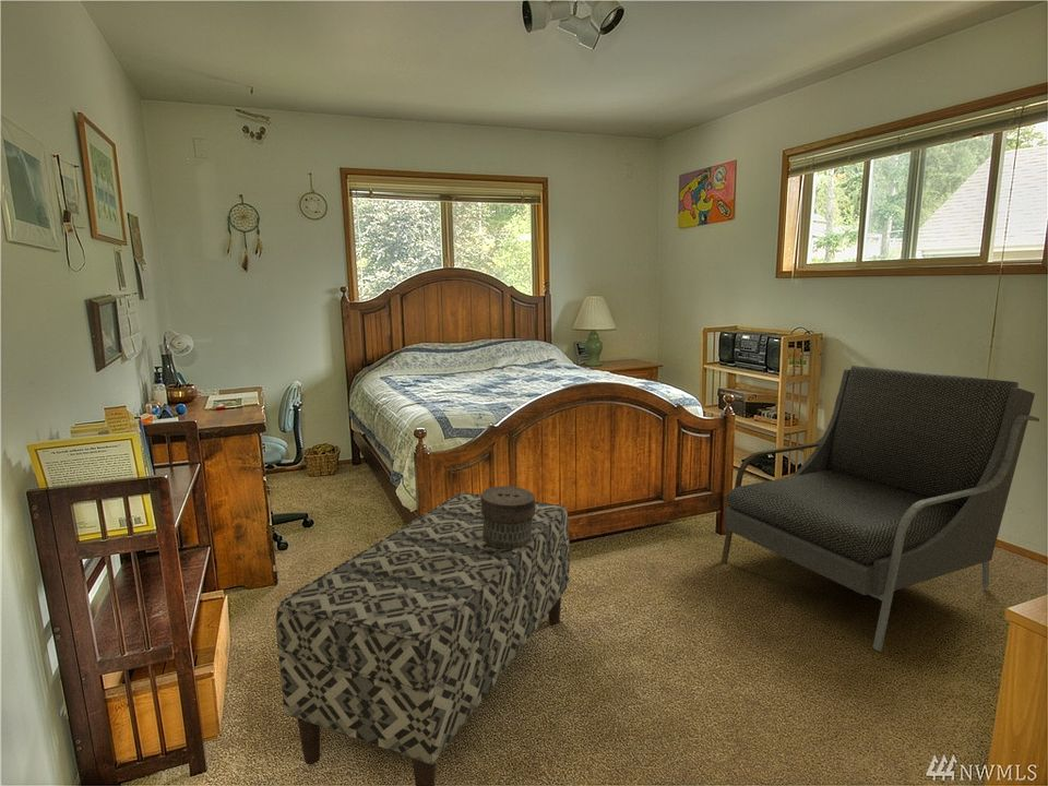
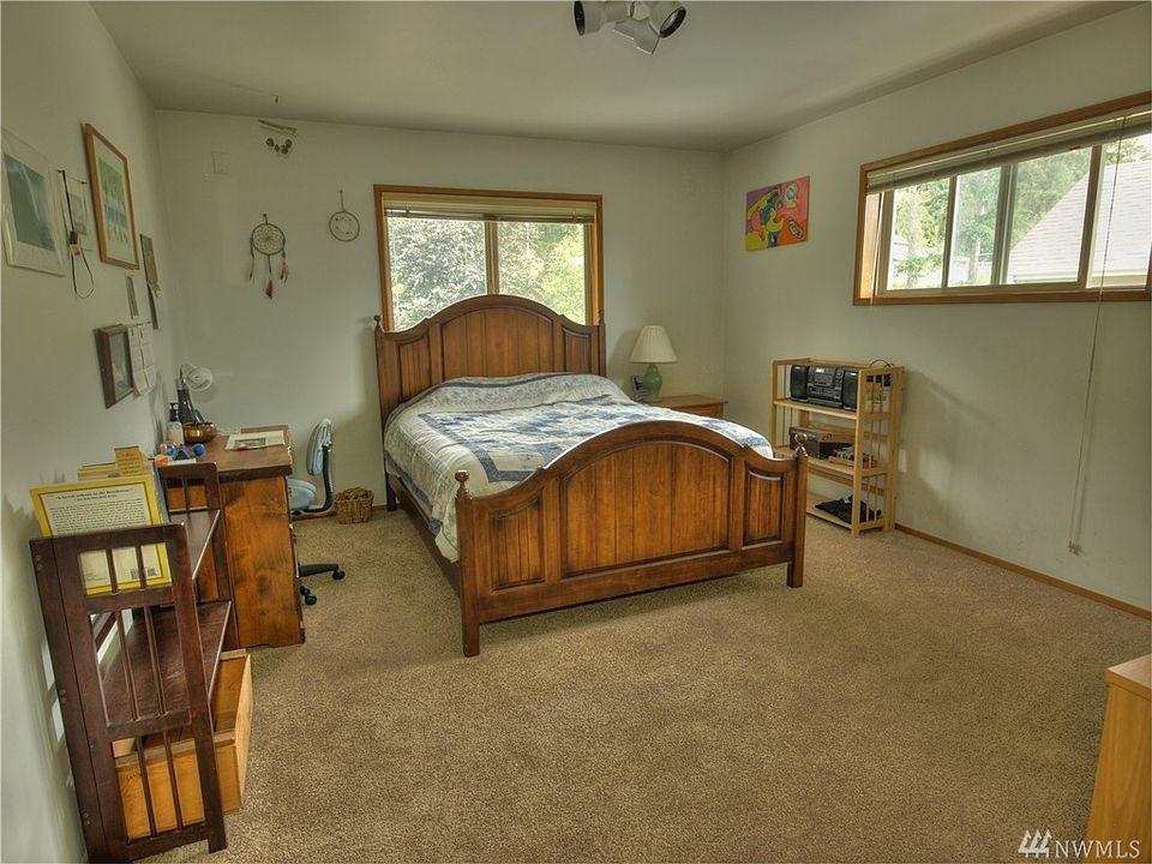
- bench [275,491,571,786]
- decorative box [480,485,536,549]
- armchair [720,365,1040,653]
